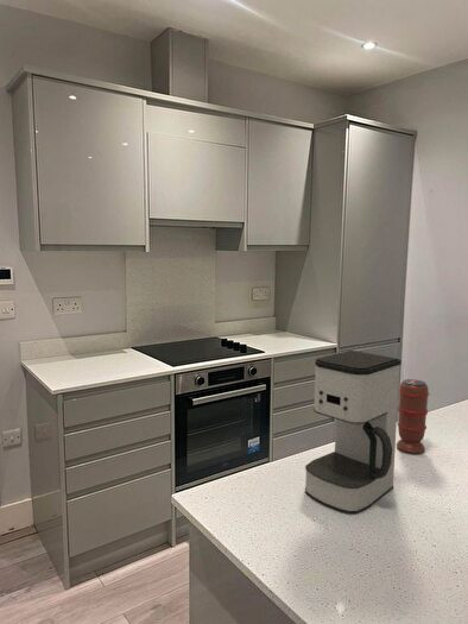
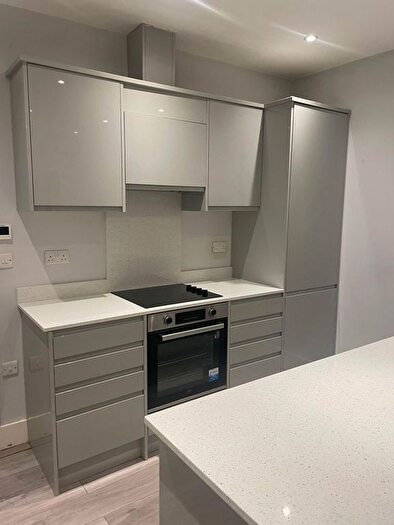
- spice grinder [396,378,430,455]
- coffee maker [304,349,403,515]
